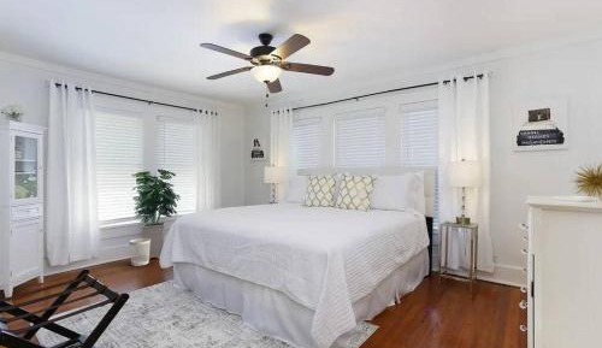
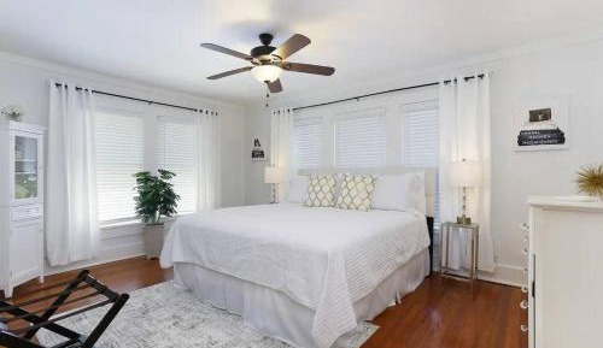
- wastebasket [129,237,152,267]
